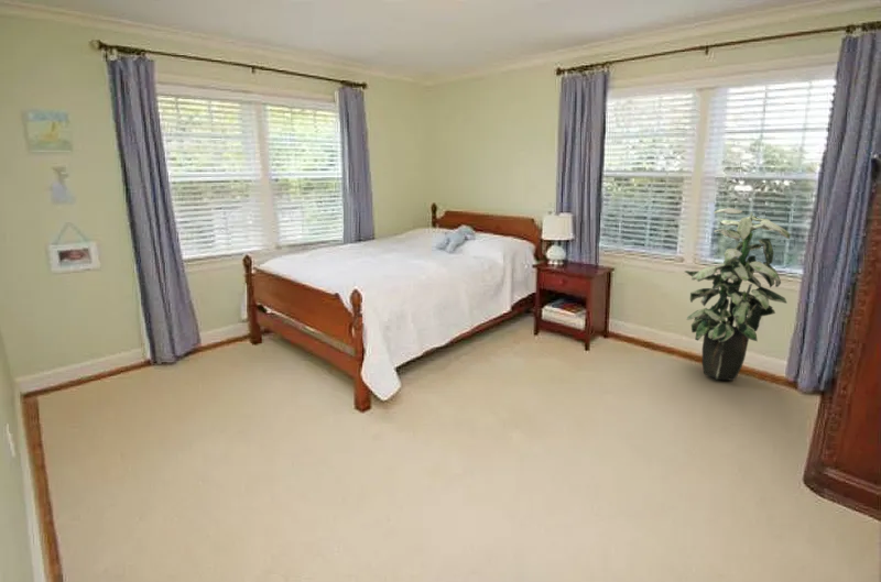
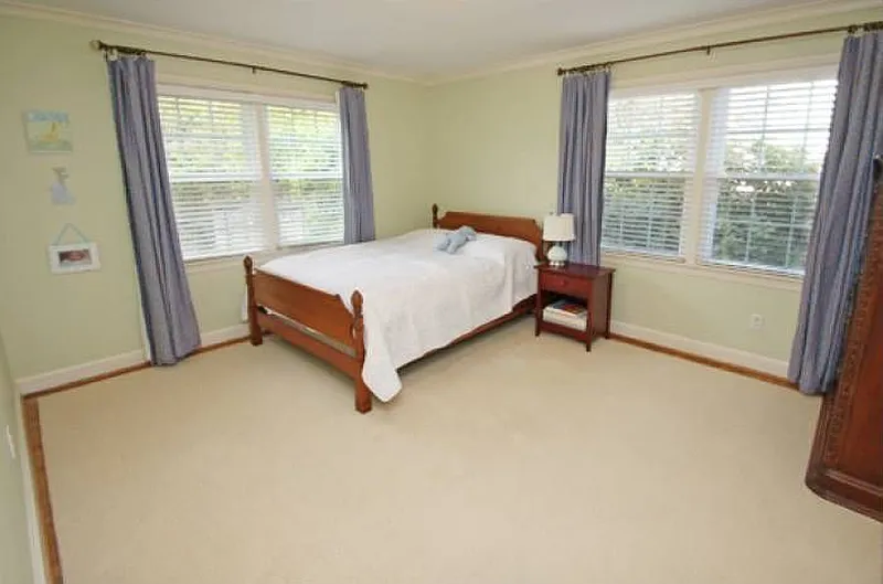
- indoor plant [684,207,792,382]
